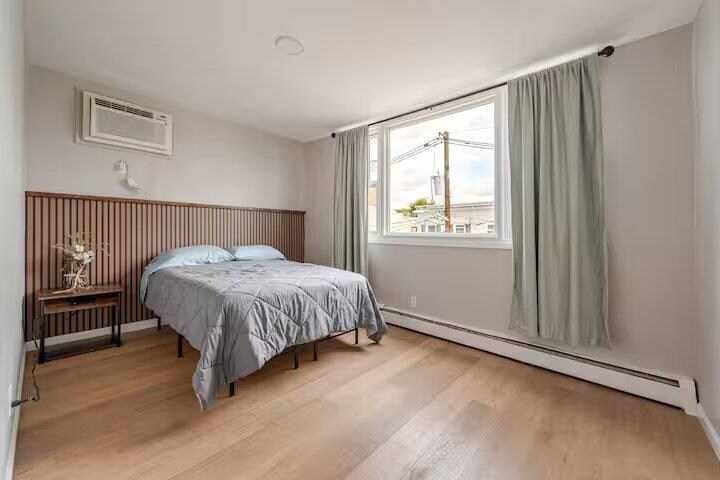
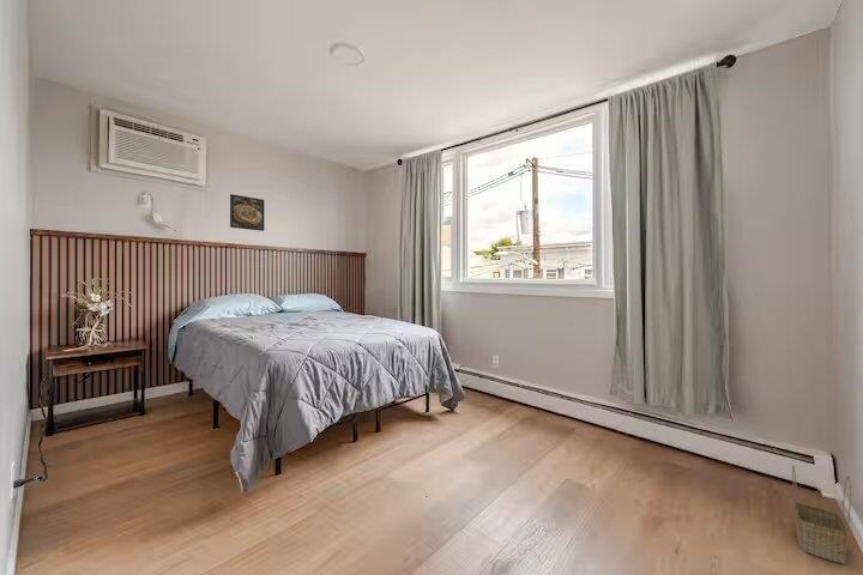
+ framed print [229,193,265,232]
+ basket [791,464,852,565]
